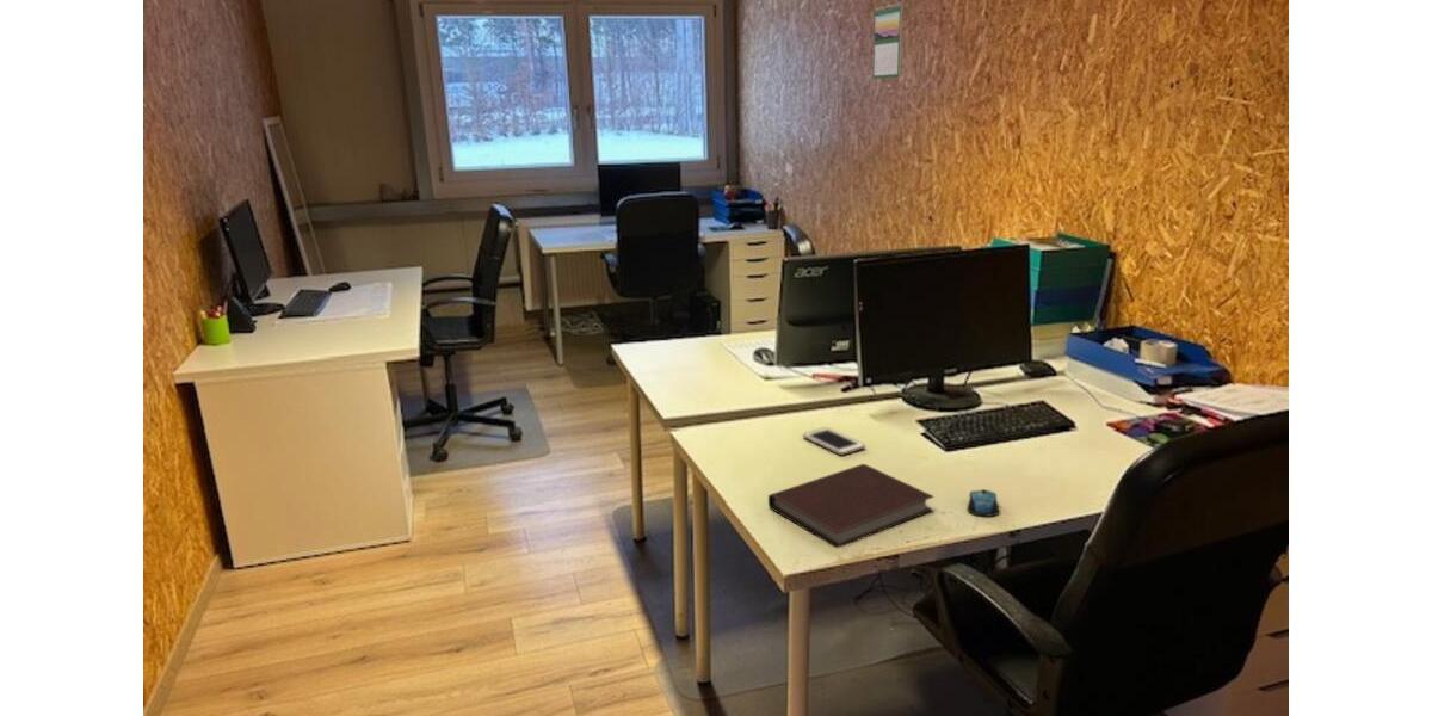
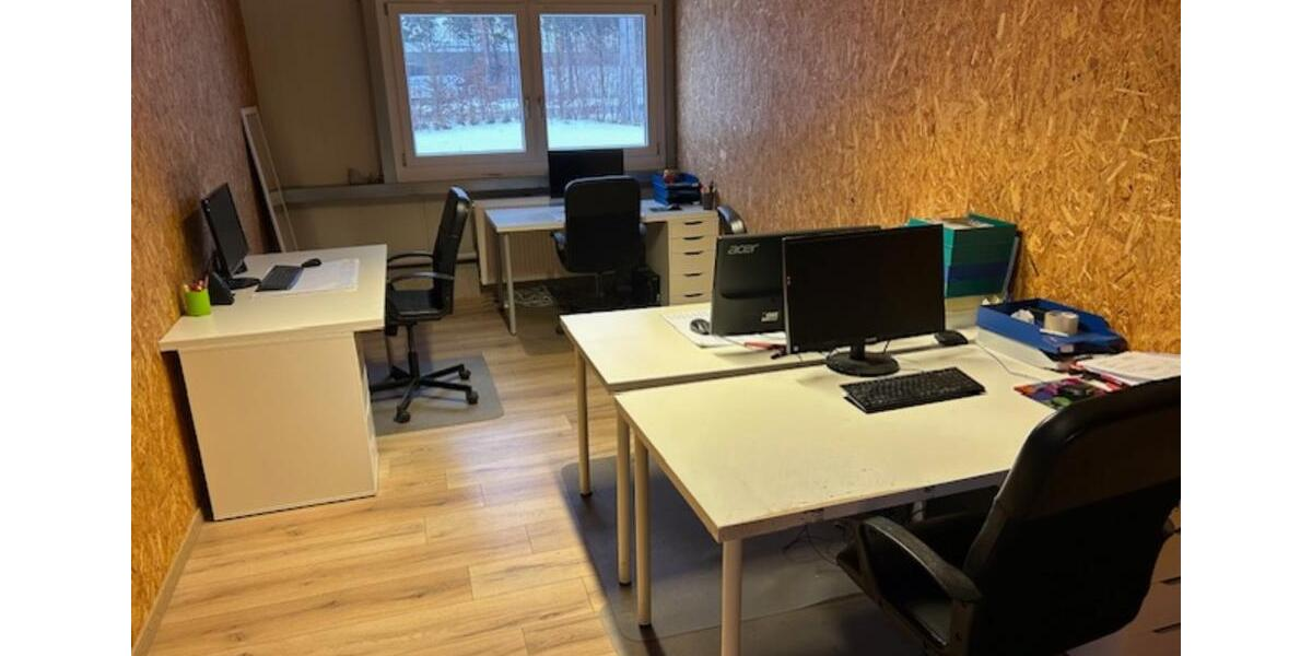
- calendar [872,1,903,80]
- notebook [767,463,936,549]
- computer mouse [965,488,1000,517]
- cell phone [802,426,866,457]
